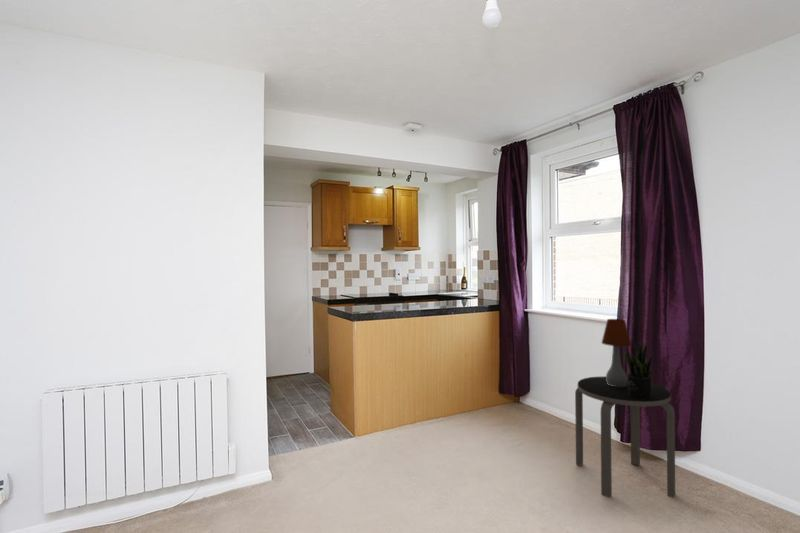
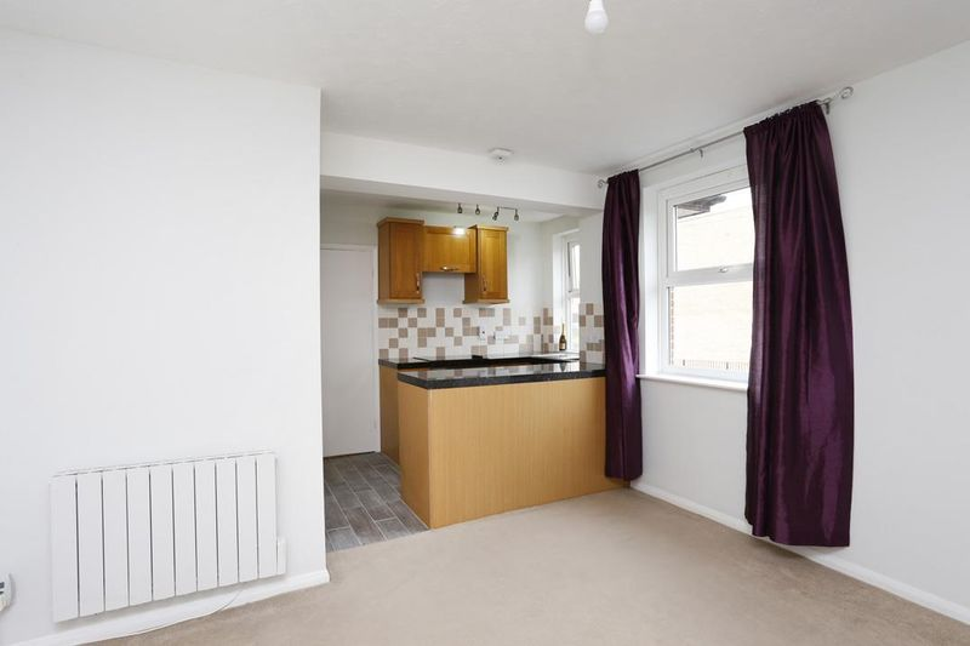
- potted plant [624,342,654,399]
- side table [574,375,676,499]
- table lamp [601,318,632,387]
